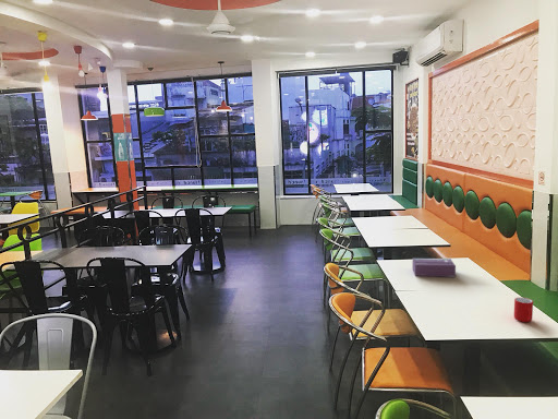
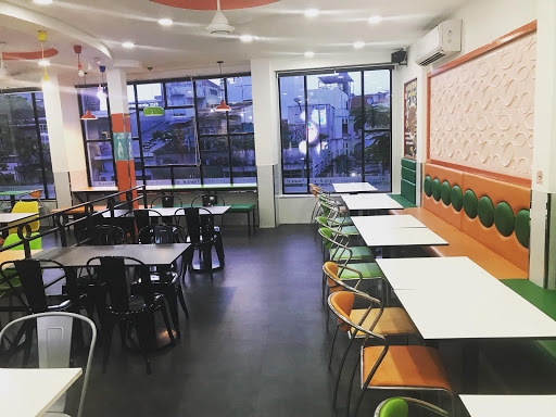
- cup [513,297,534,323]
- tissue box [411,258,457,278]
